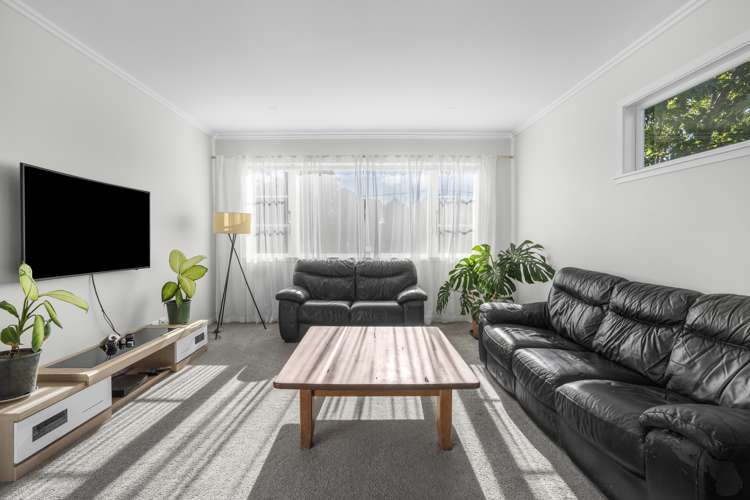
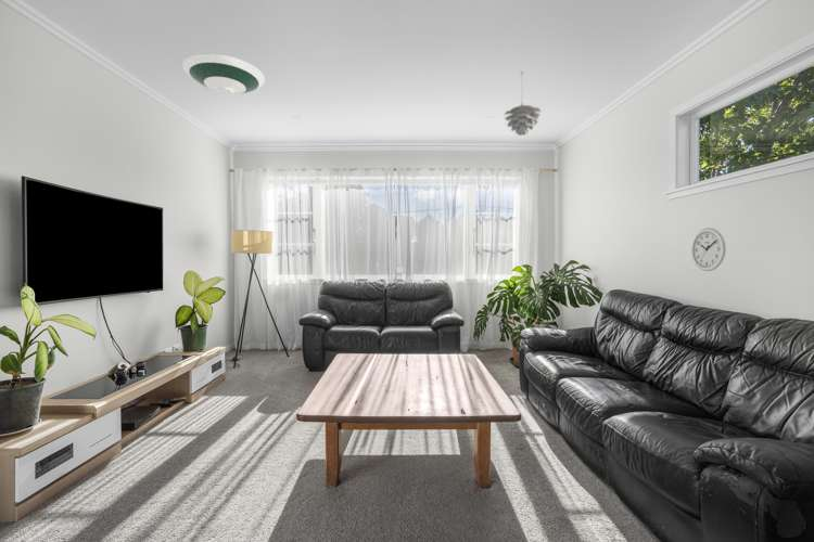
+ wall clock [690,227,727,272]
+ pendant light [504,70,543,137]
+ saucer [181,52,266,95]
